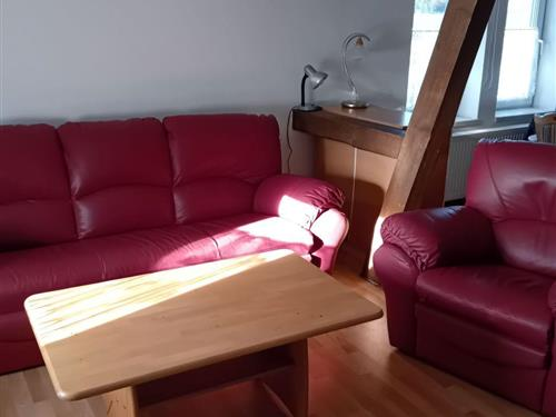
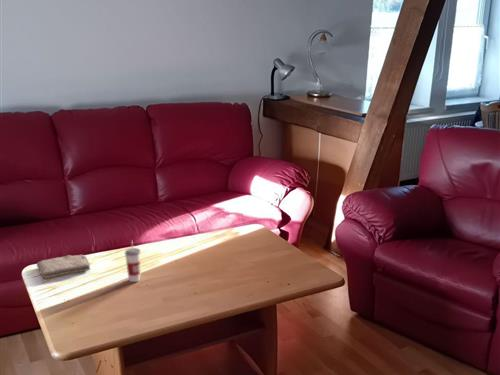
+ washcloth [36,254,92,279]
+ cup [124,239,142,283]
